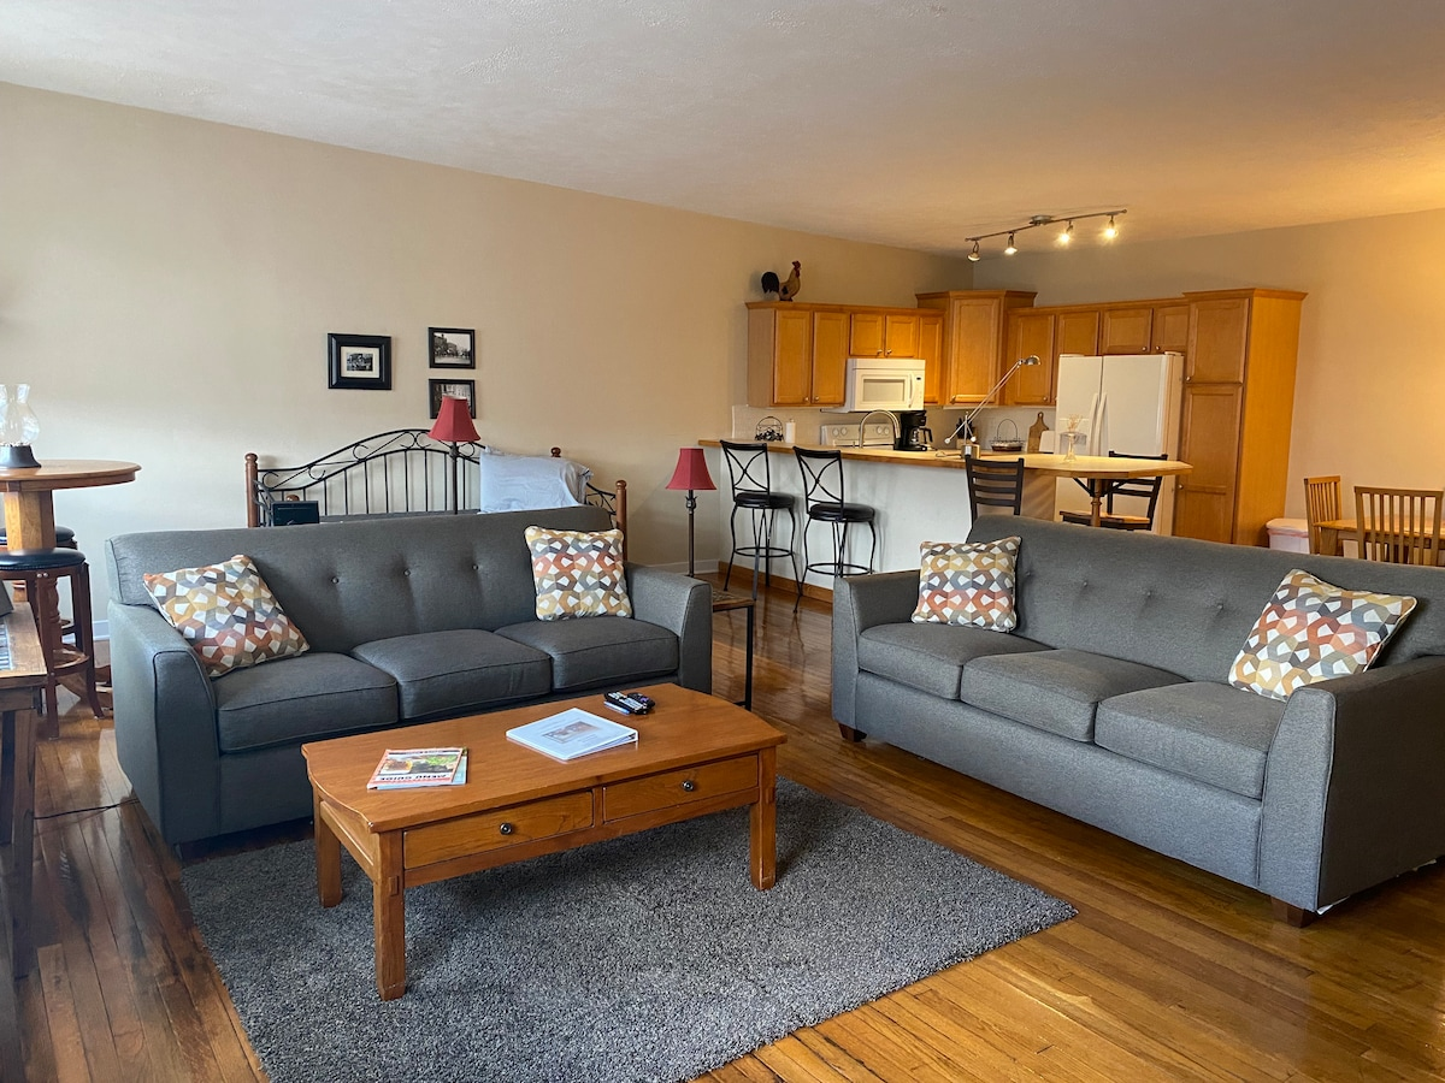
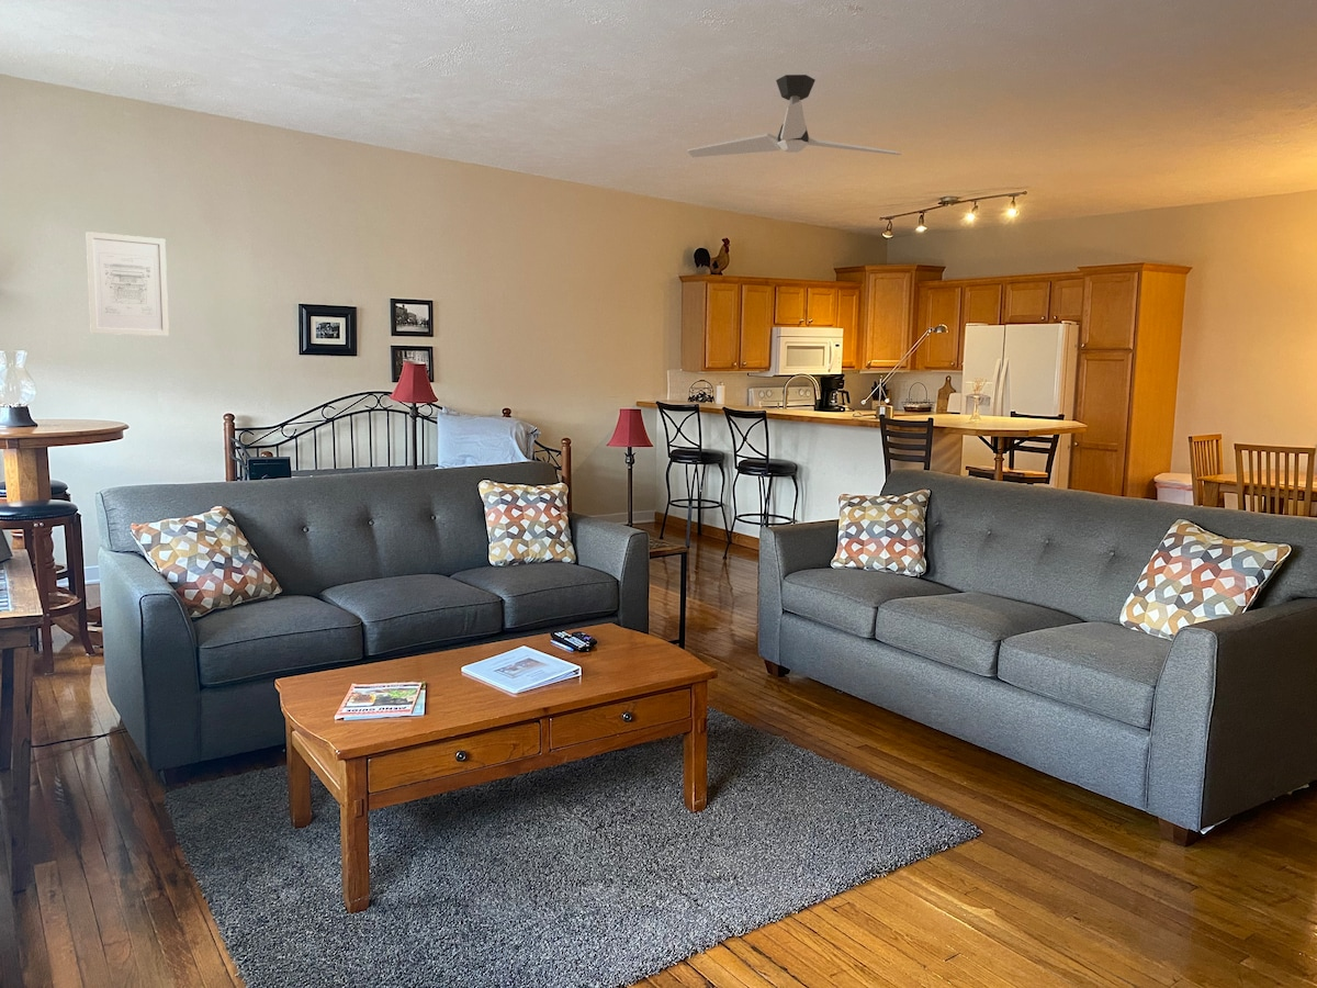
+ ceiling fan [686,74,902,158]
+ wall art [85,231,170,337]
